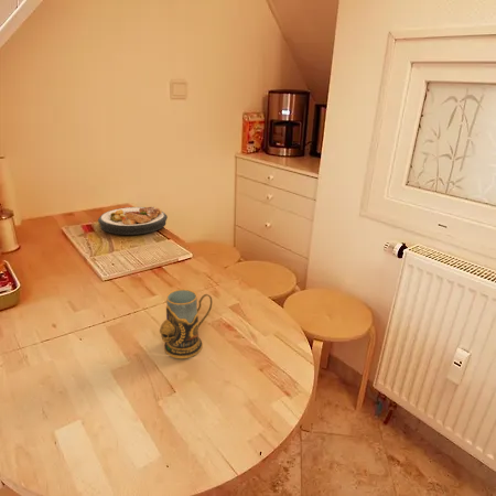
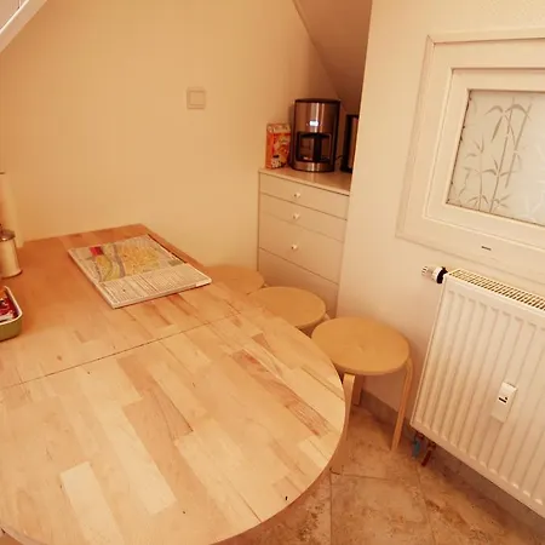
- mug [159,289,214,359]
- plate [97,206,169,236]
